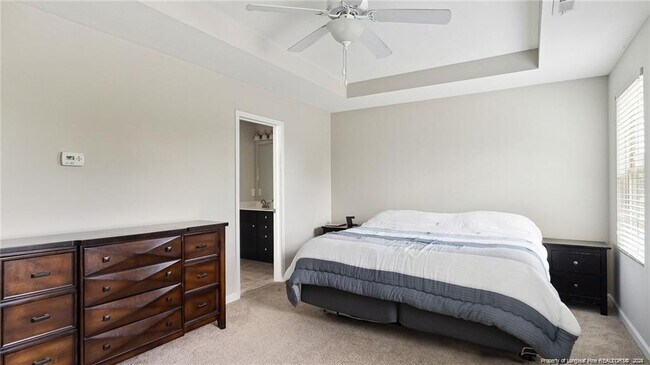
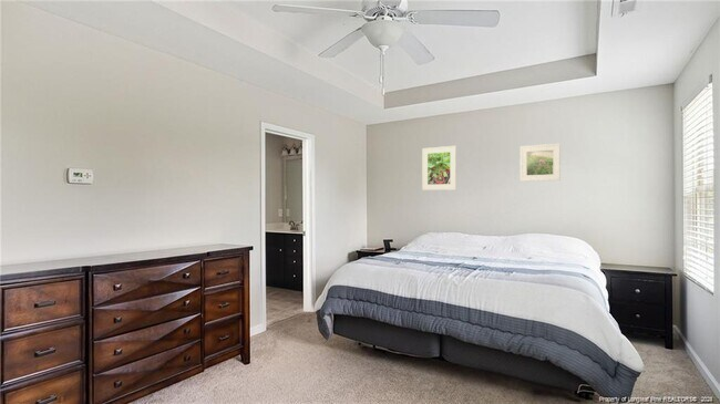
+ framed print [520,143,562,183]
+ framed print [421,145,457,191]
